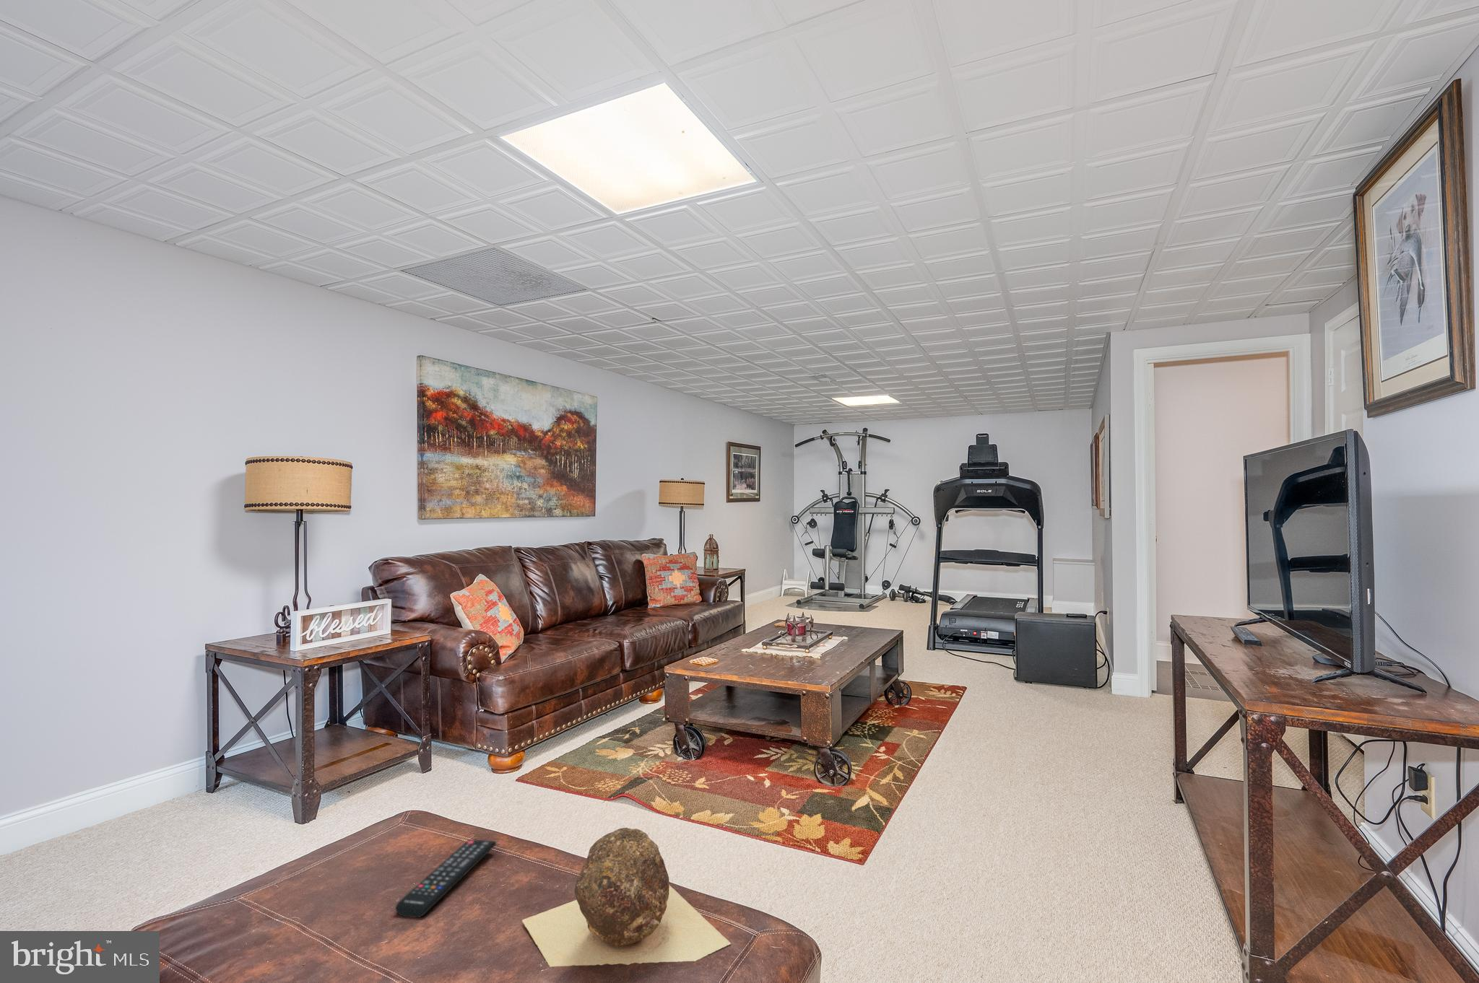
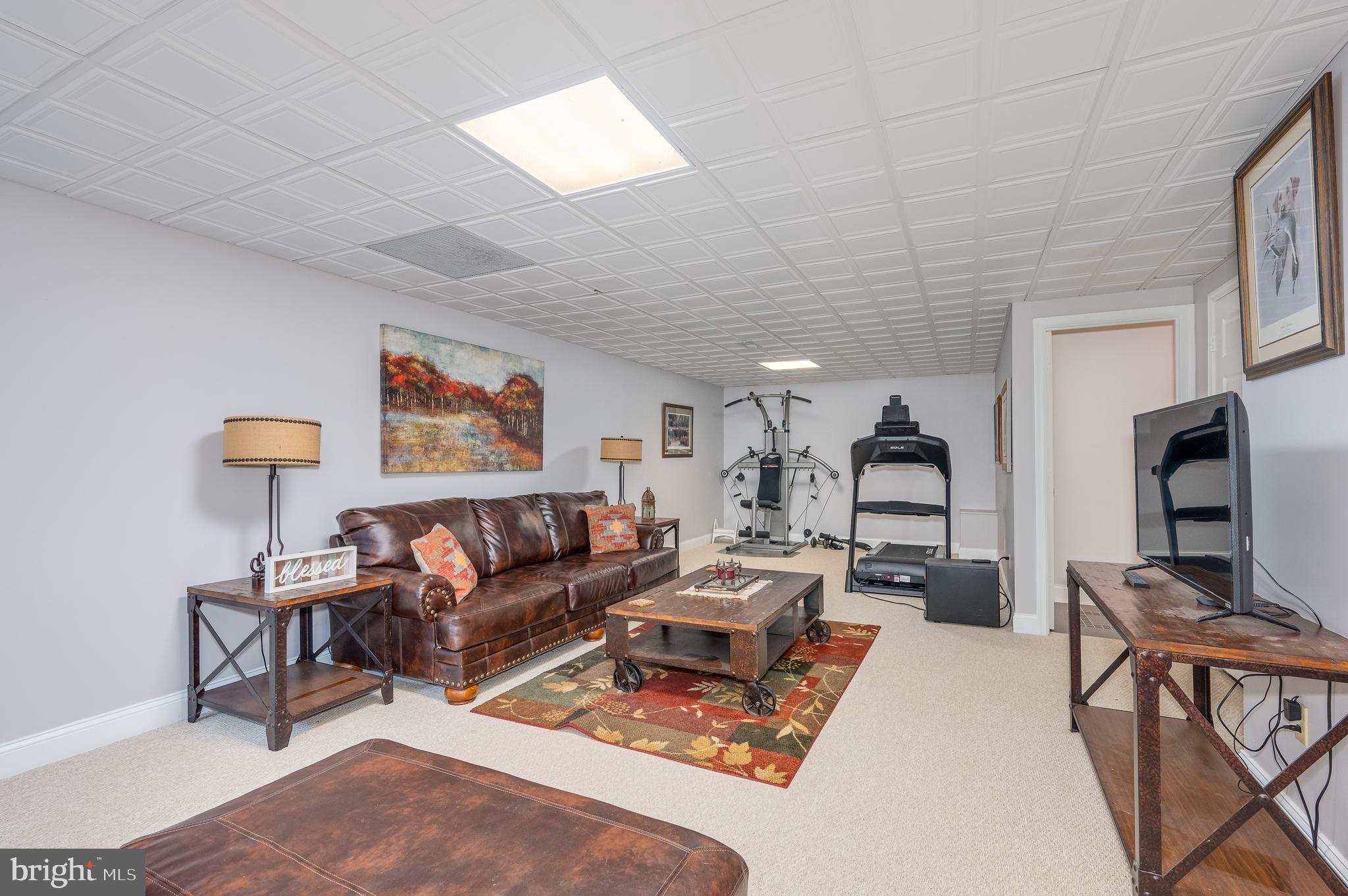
- rock [521,827,732,968]
- remote control [395,838,497,918]
